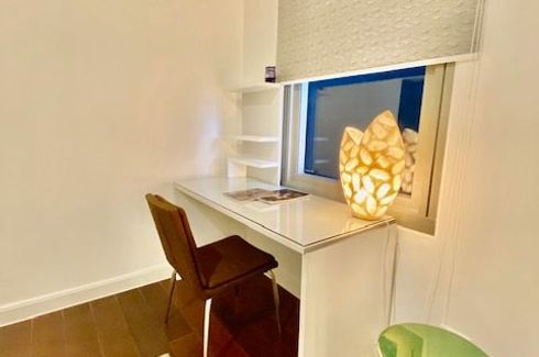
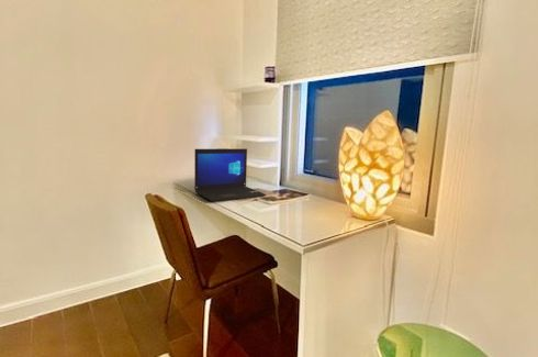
+ laptop [193,147,267,202]
